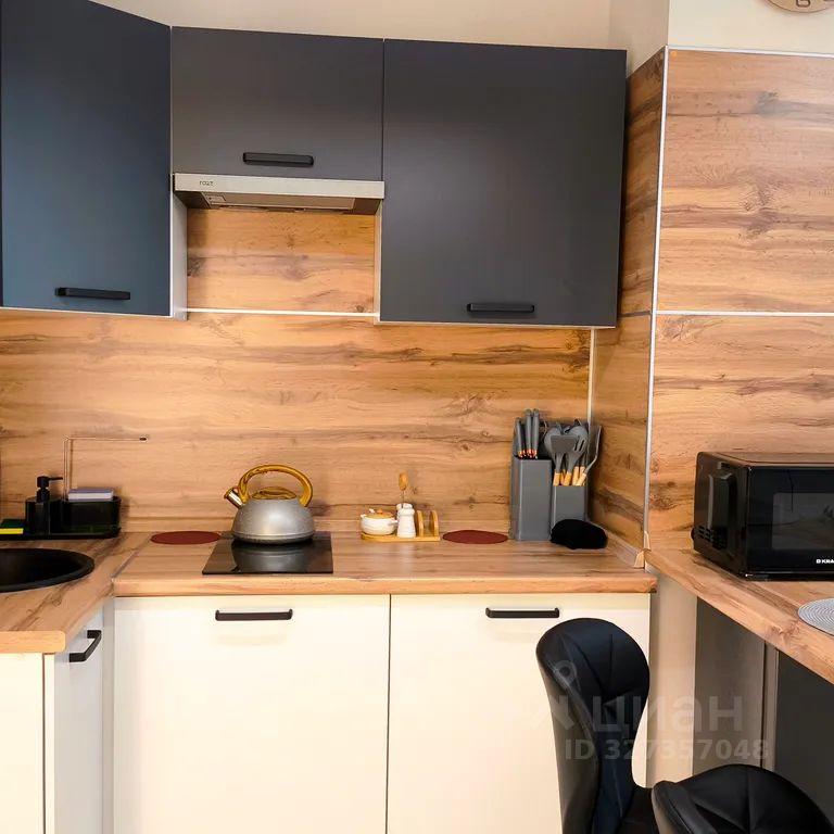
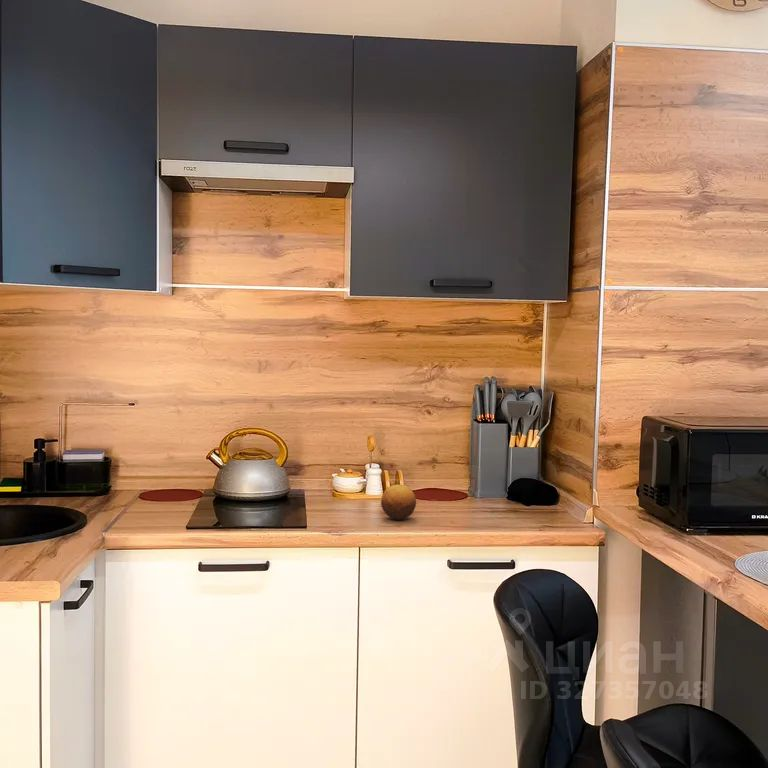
+ fruit [380,483,417,521]
